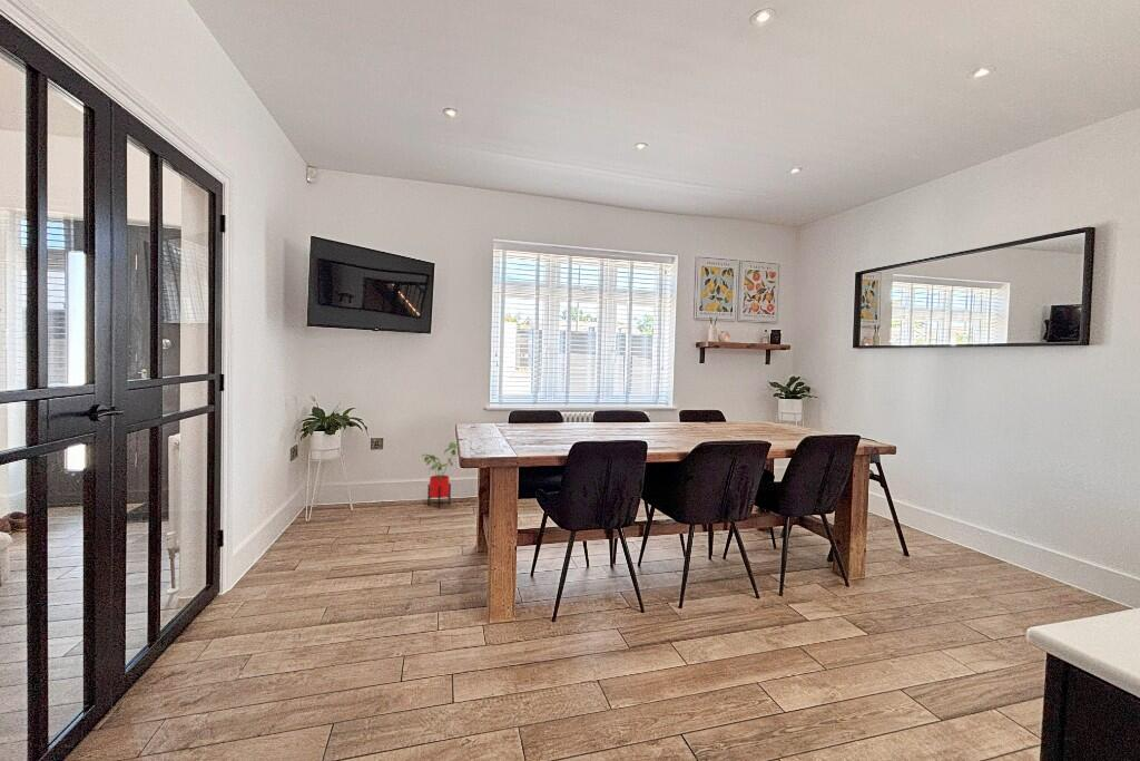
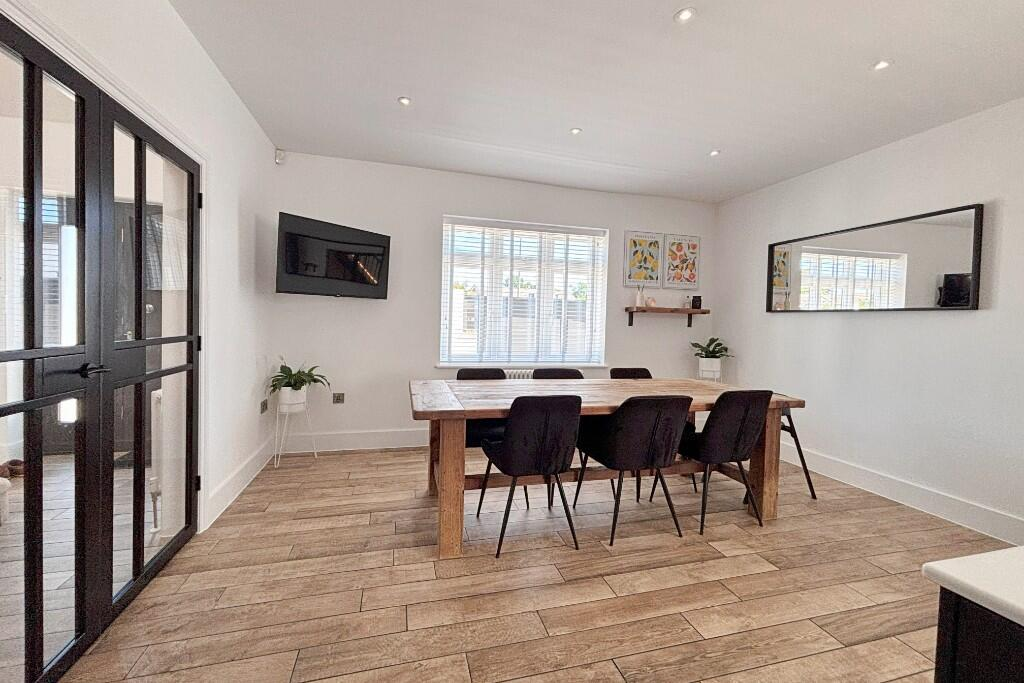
- house plant [421,441,458,509]
